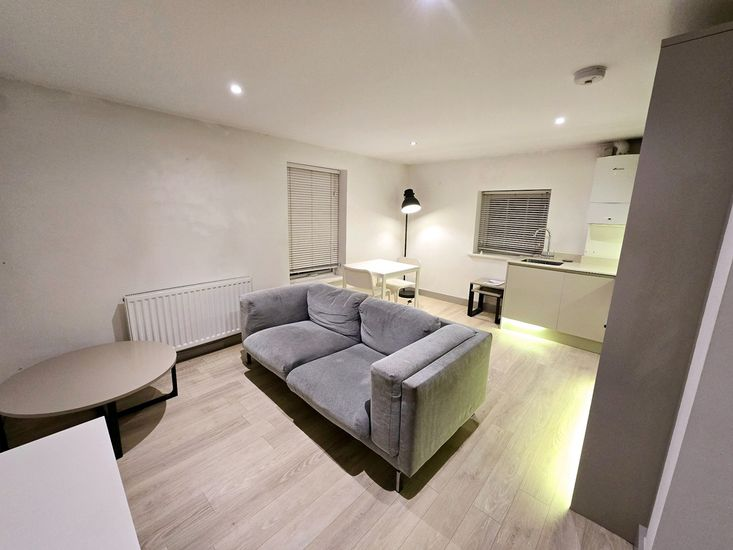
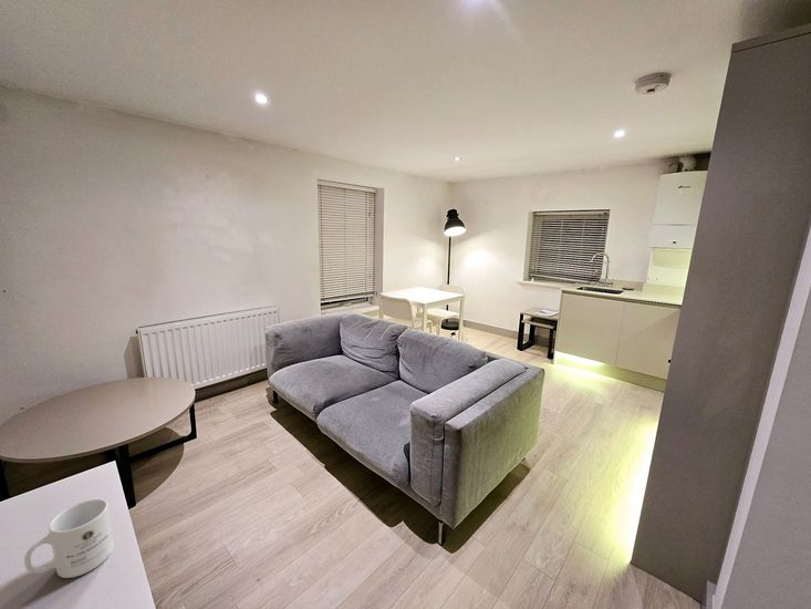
+ mug [23,498,115,579]
